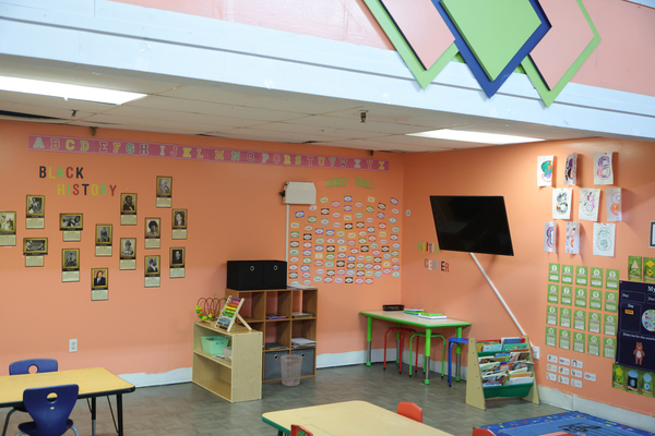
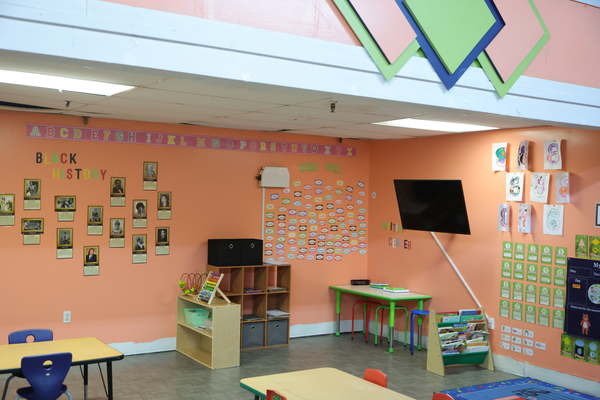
- wastebasket [279,353,303,387]
